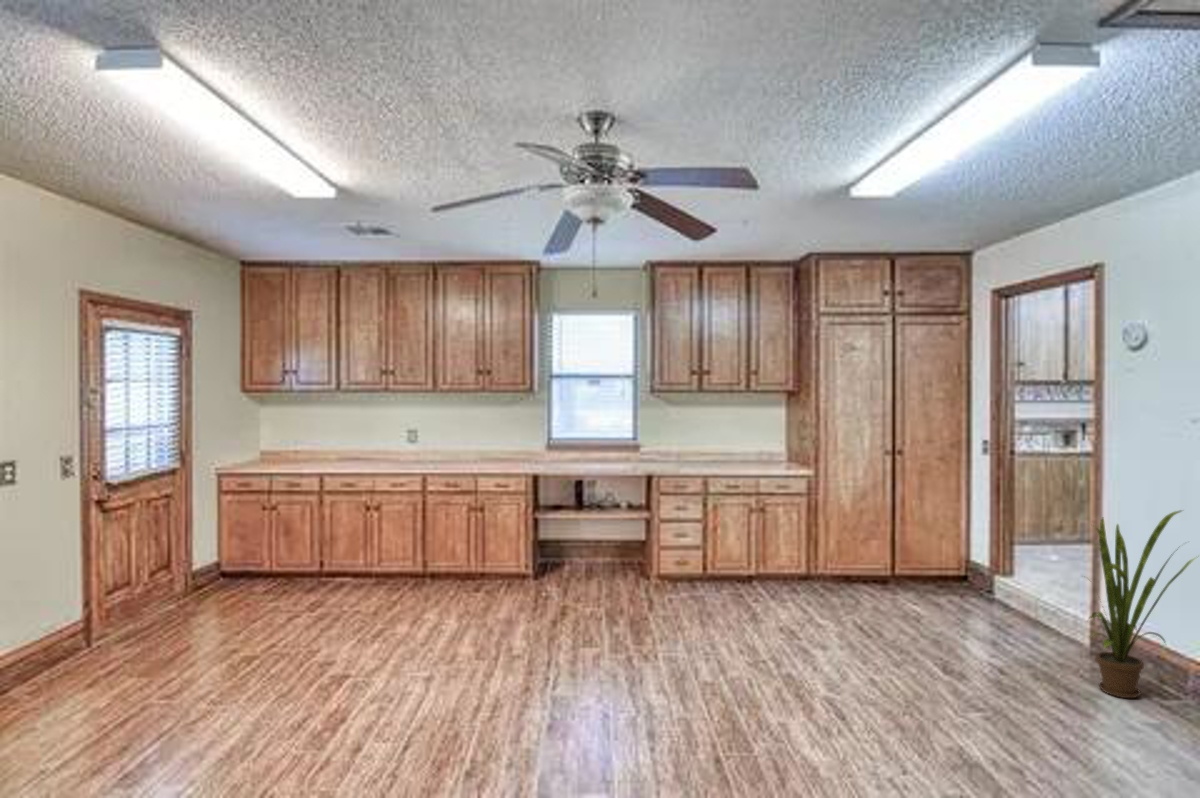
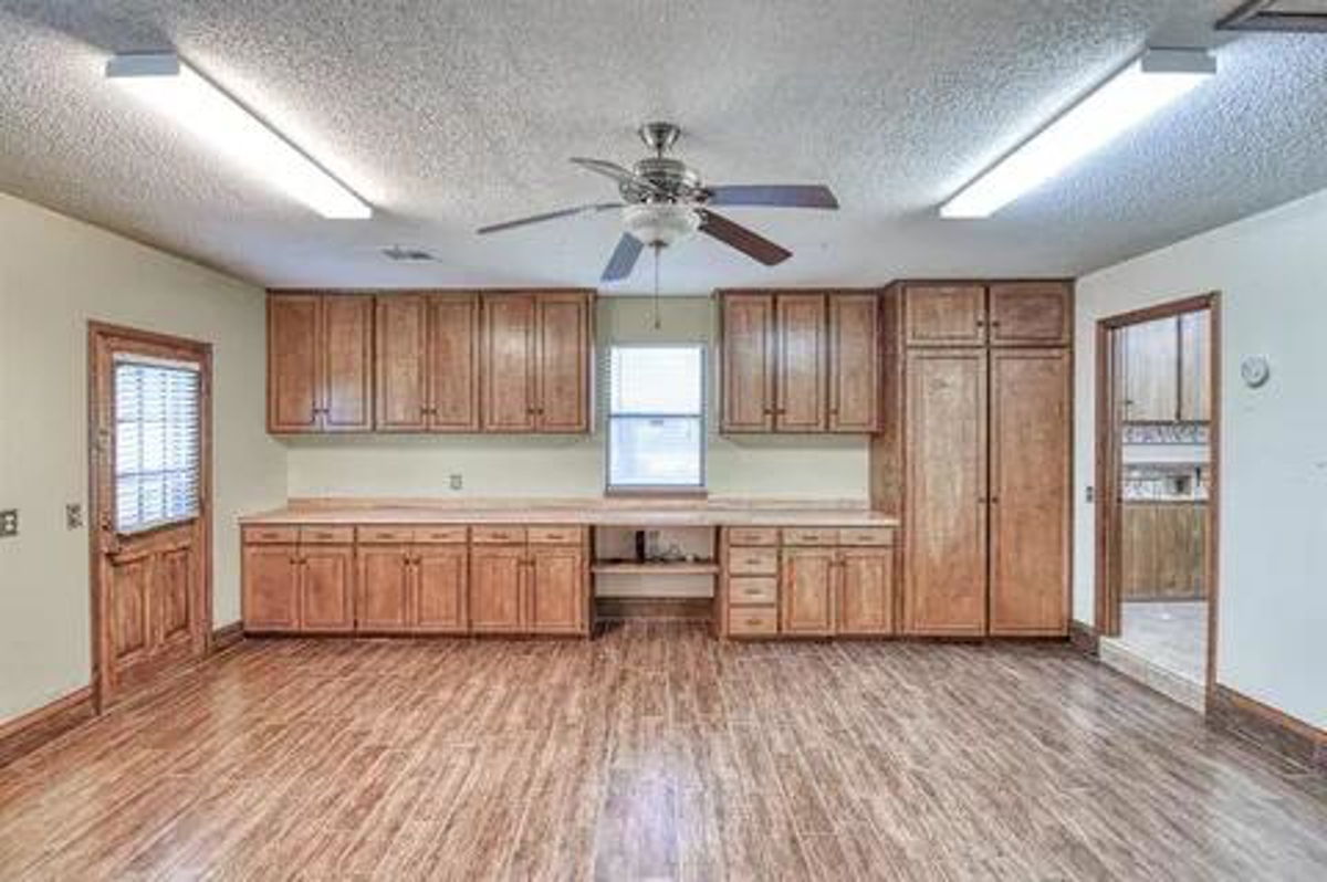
- house plant [1082,509,1200,699]
